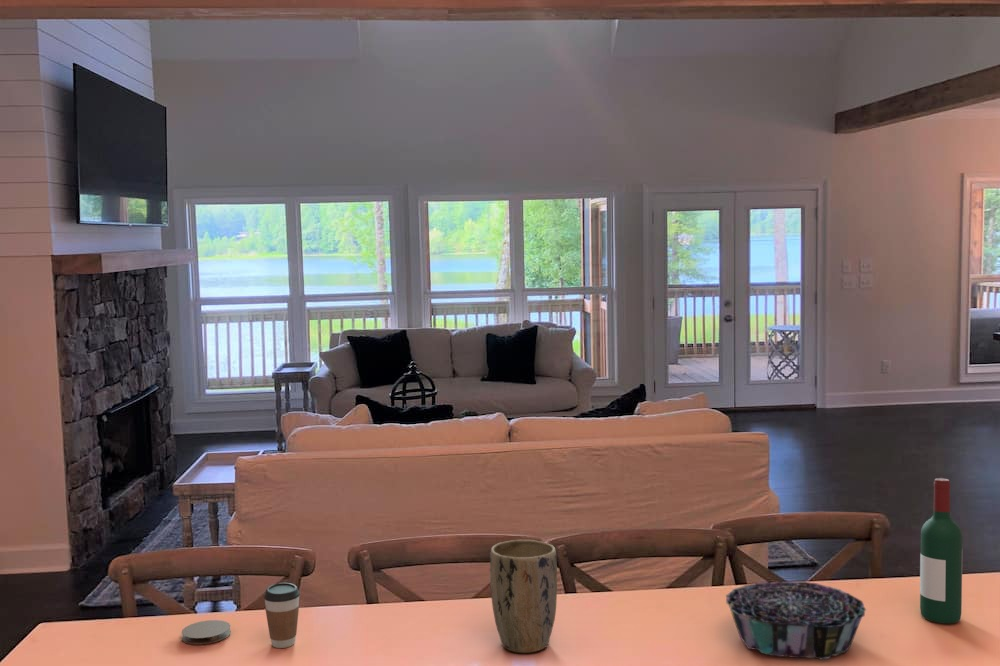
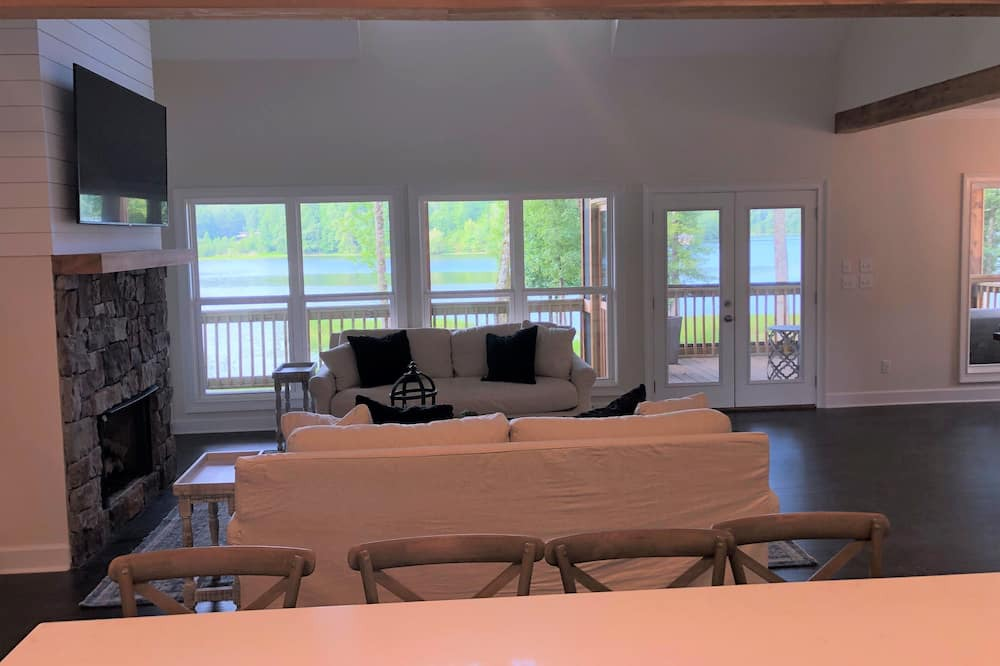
- coaster [180,619,232,645]
- wine bottle [919,477,963,624]
- plant pot [489,539,558,654]
- coffee cup [263,582,301,649]
- decorative bowl [725,580,867,660]
